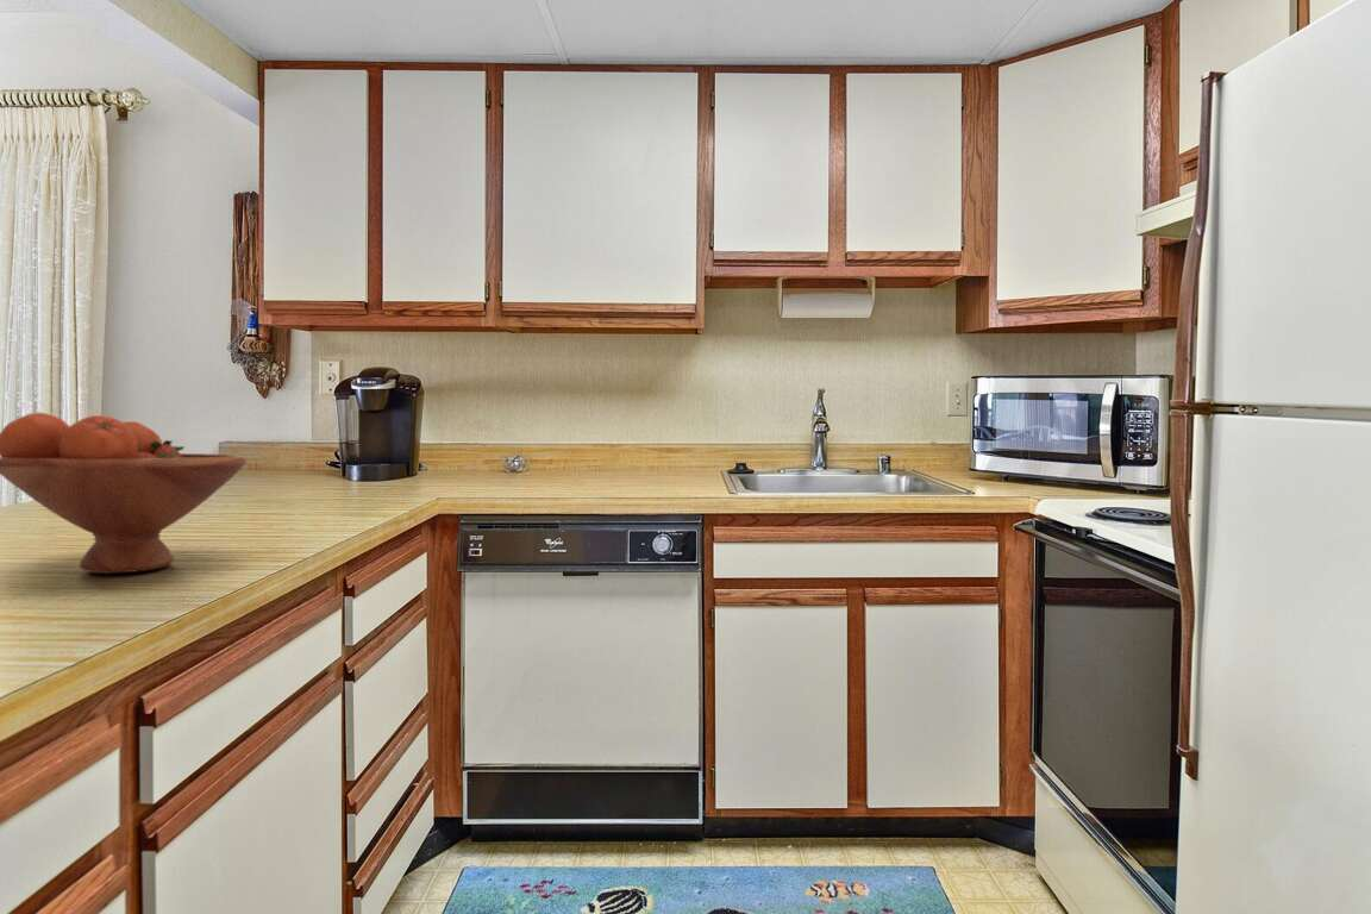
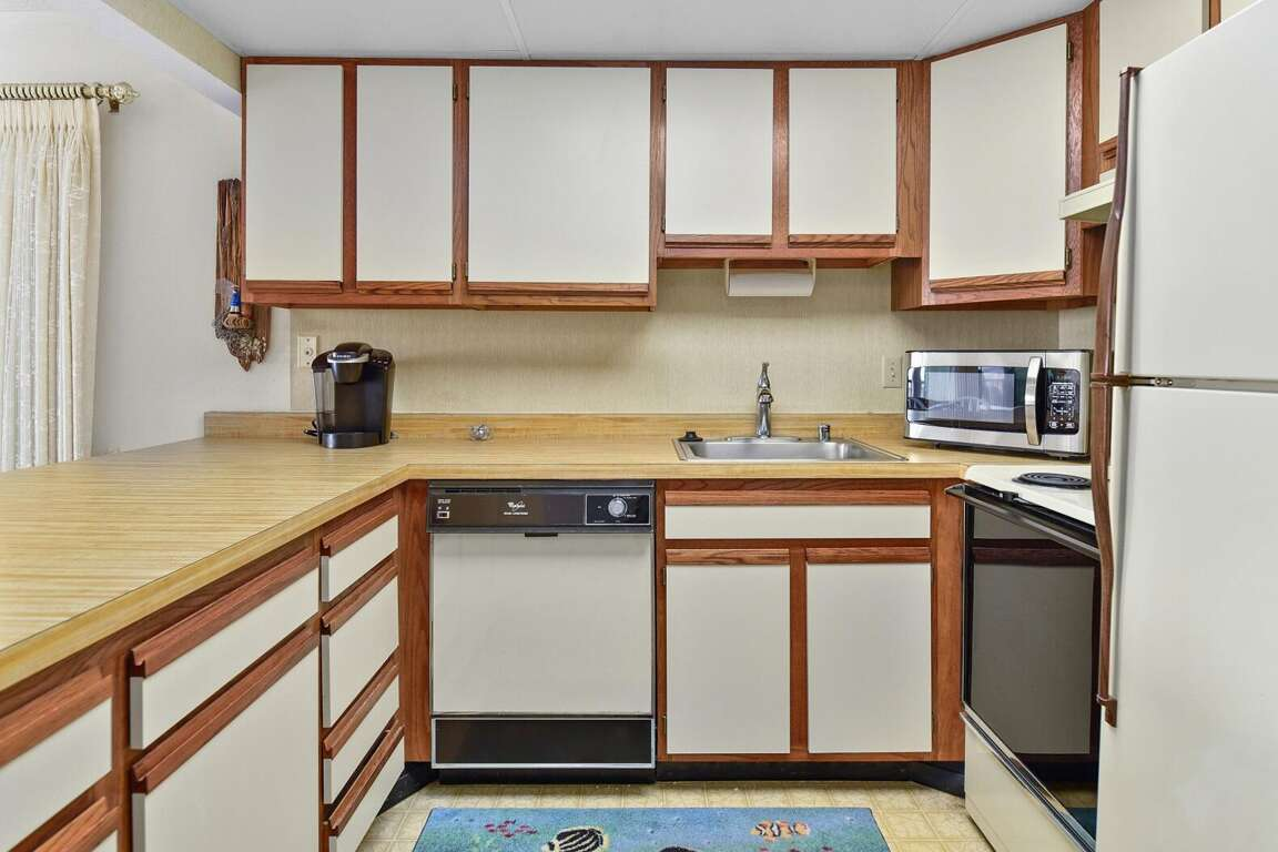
- fruit bowl [0,411,248,575]
